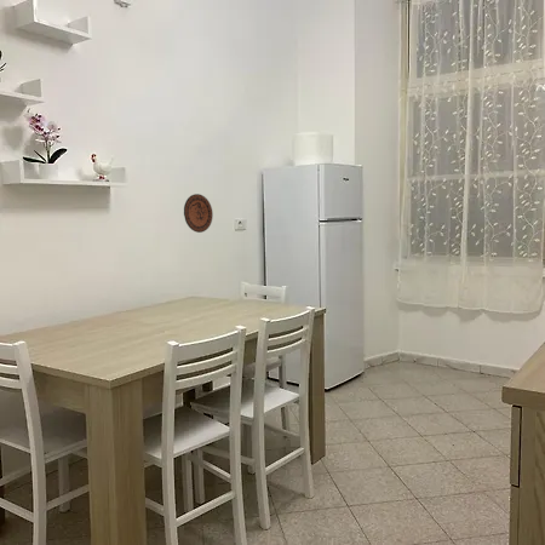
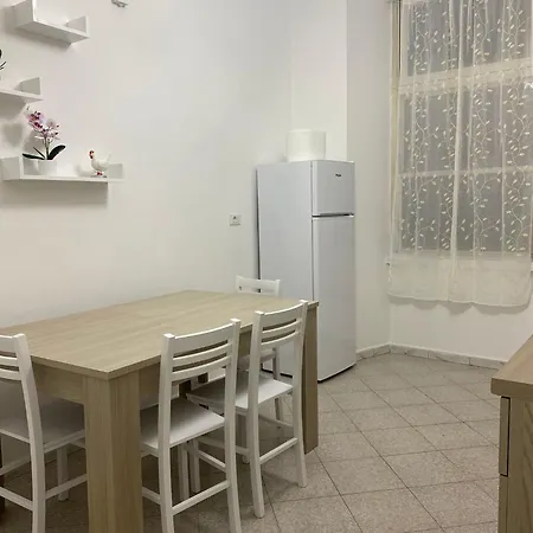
- decorative plate [183,193,214,234]
